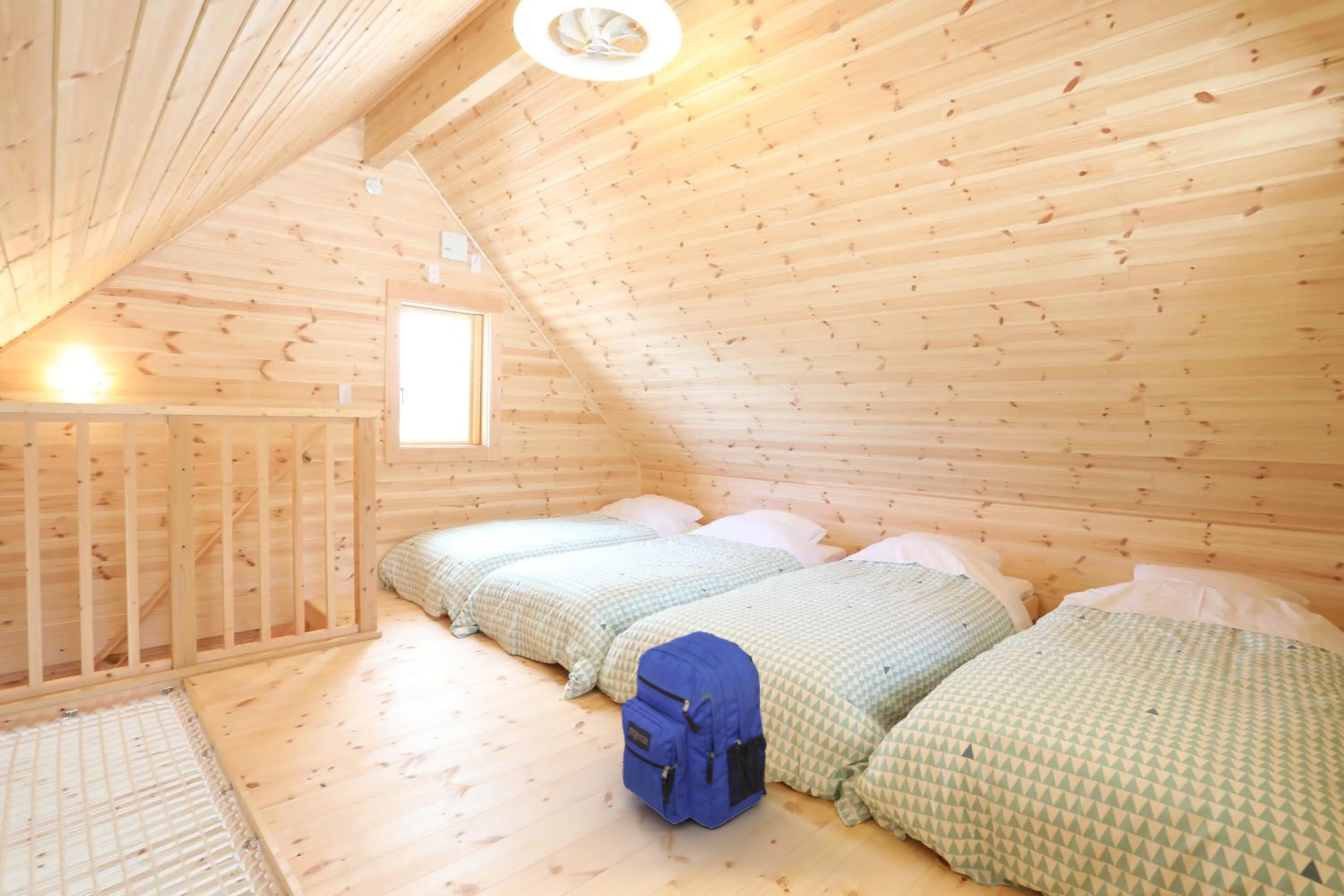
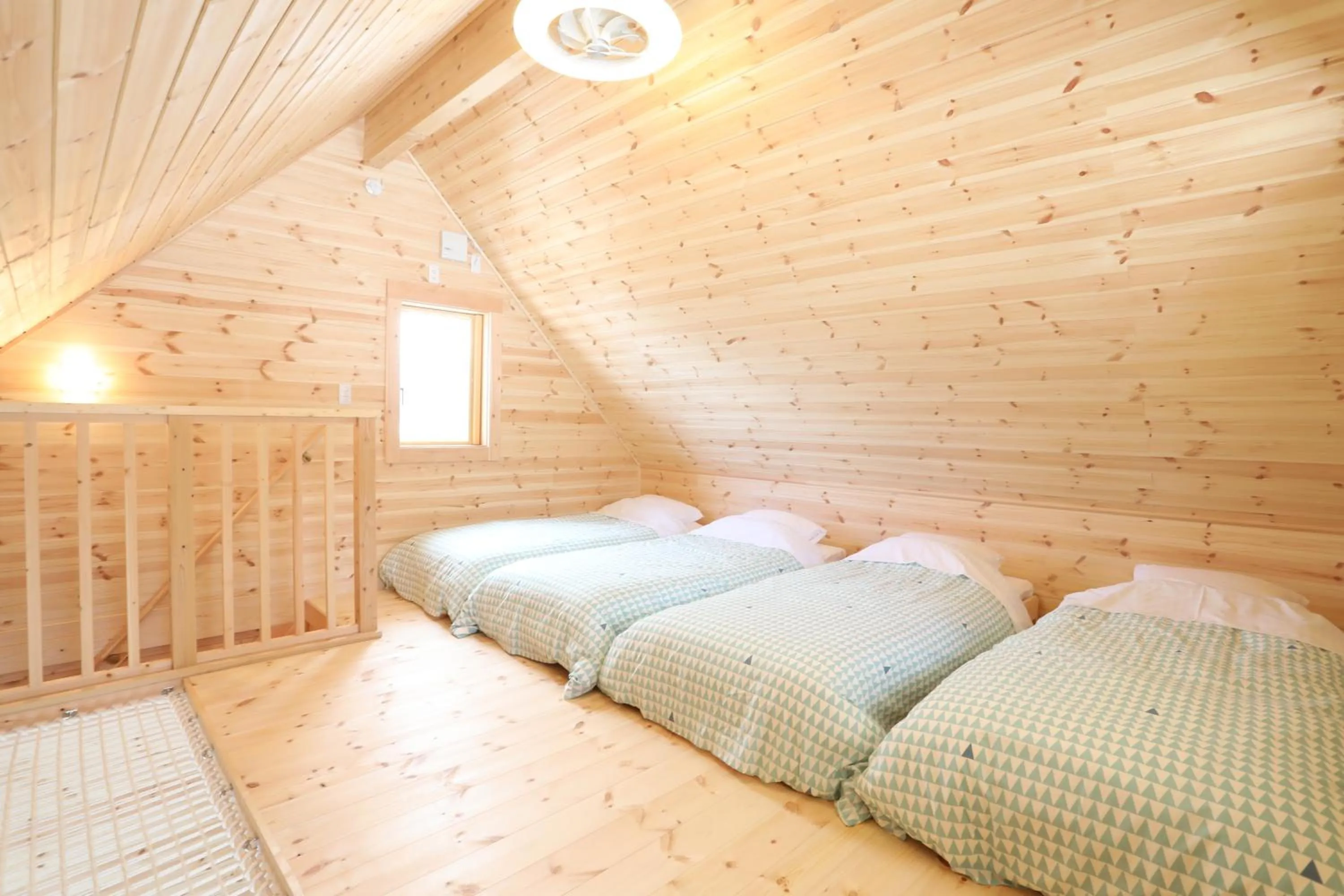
- backpack [621,631,767,829]
